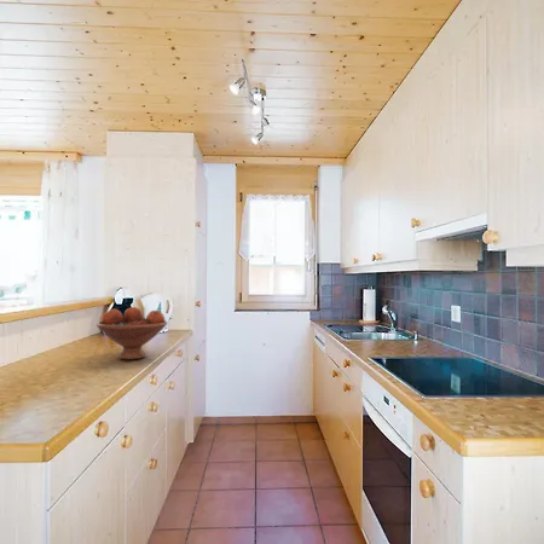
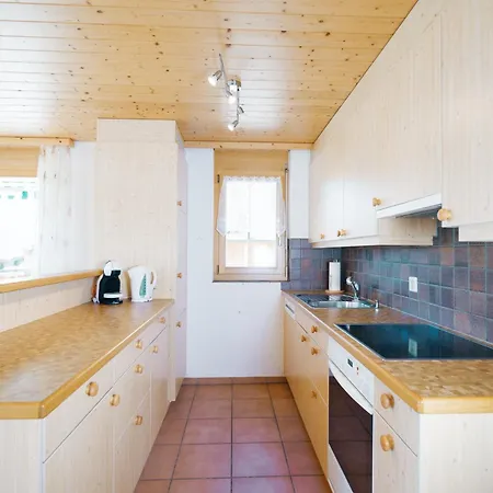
- fruit bowl [96,306,169,360]
